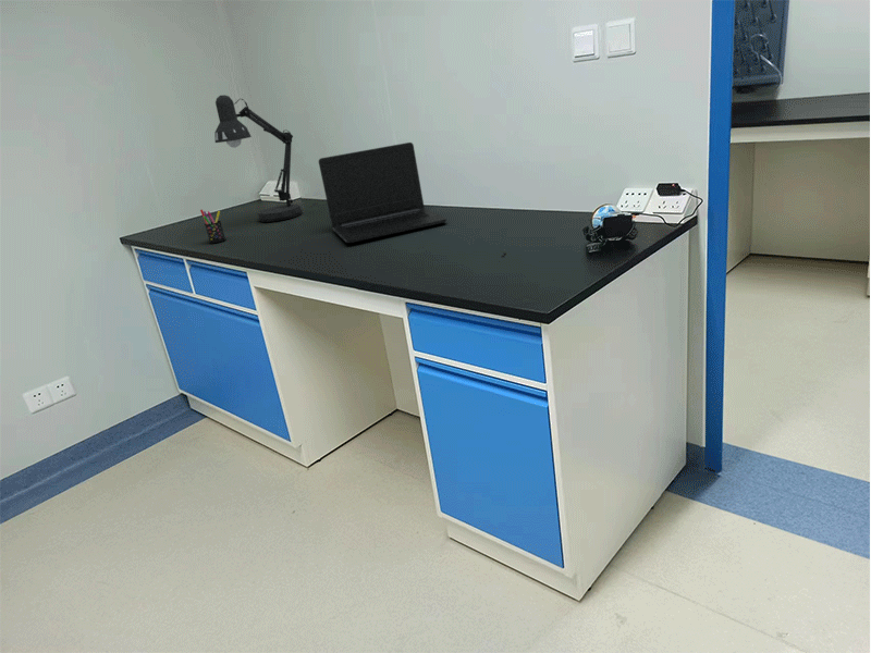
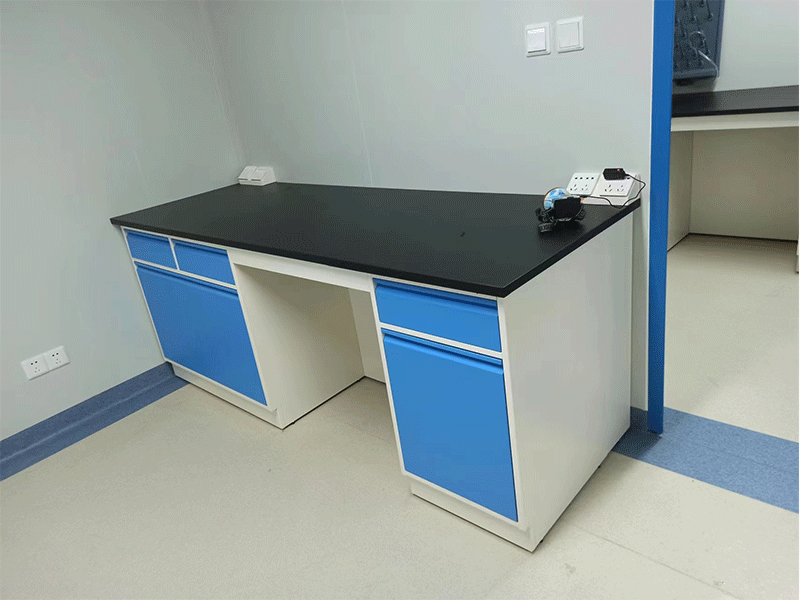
- pen holder [199,209,226,244]
- laptop [318,141,447,244]
- desk lamp [213,94,304,223]
